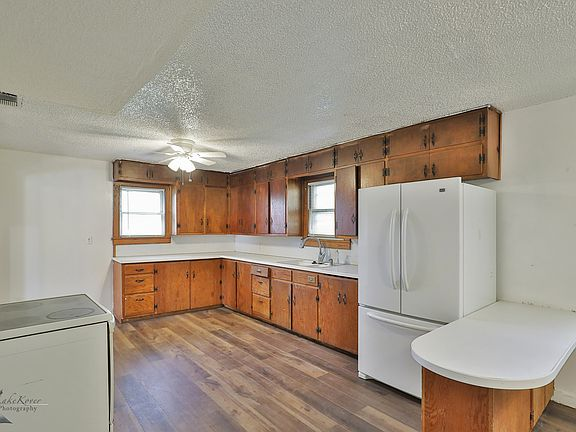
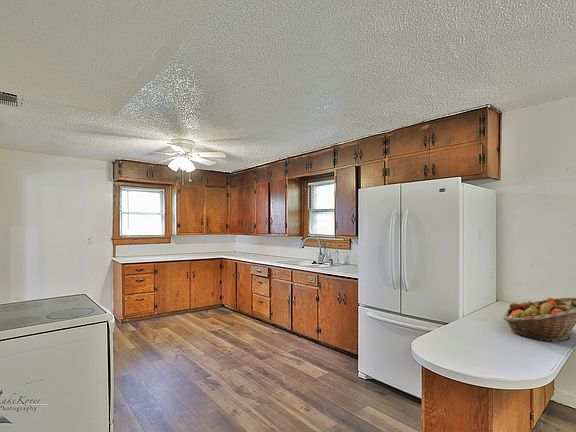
+ fruit basket [502,296,576,343]
